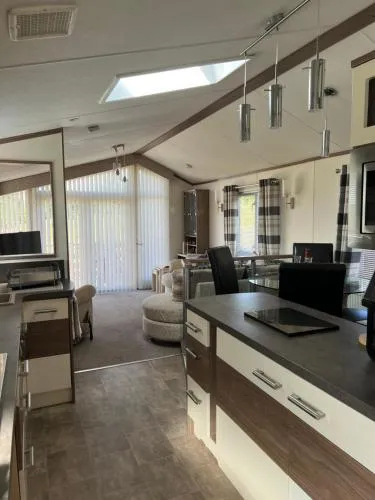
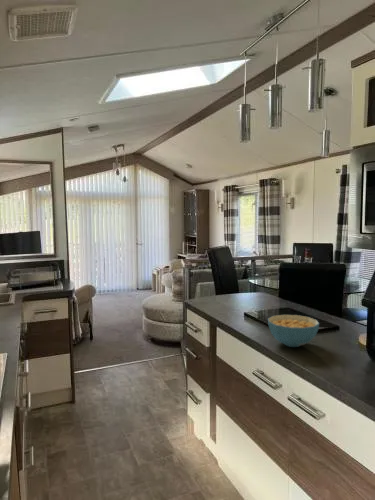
+ cereal bowl [267,314,320,348]
